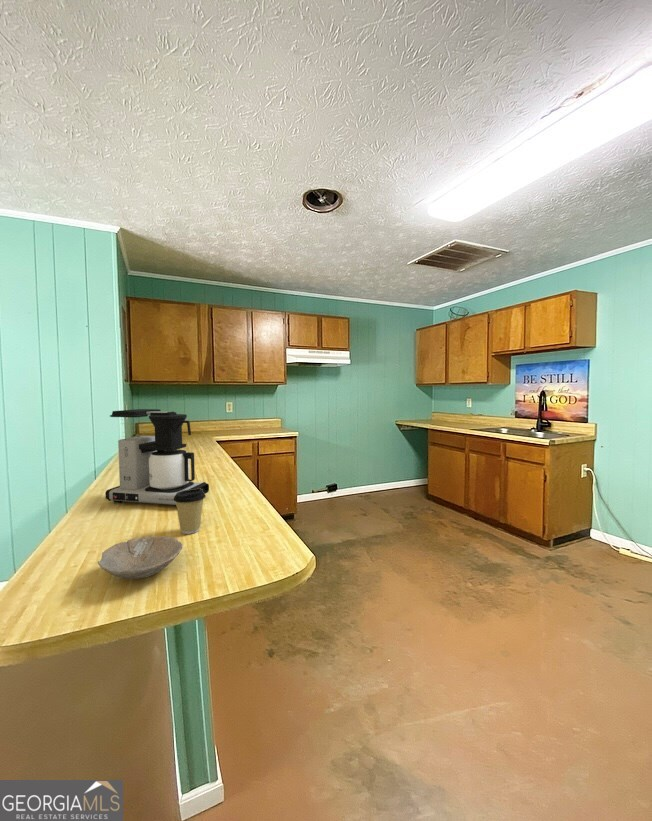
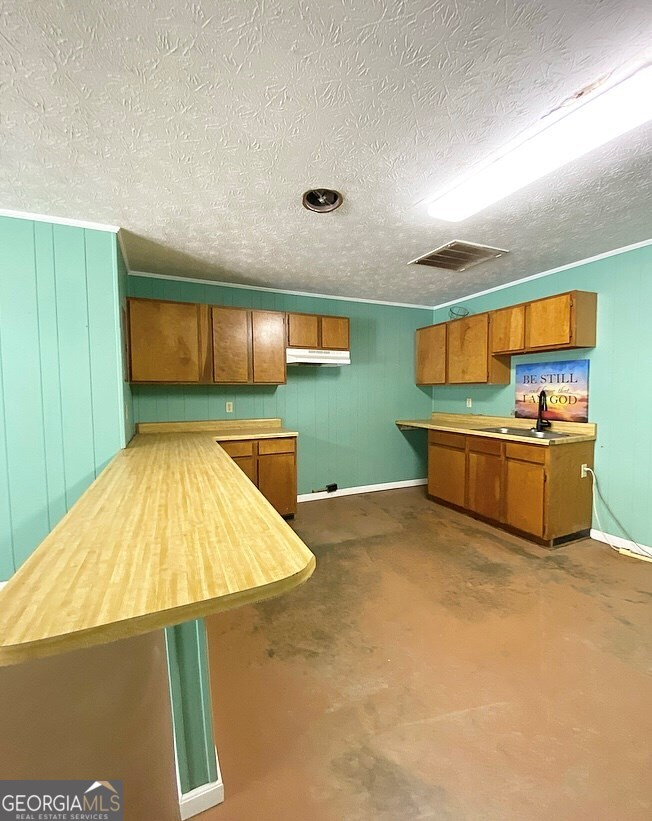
- coffee cup [173,488,207,535]
- bowl [97,535,183,580]
- coffee maker [104,408,210,508]
